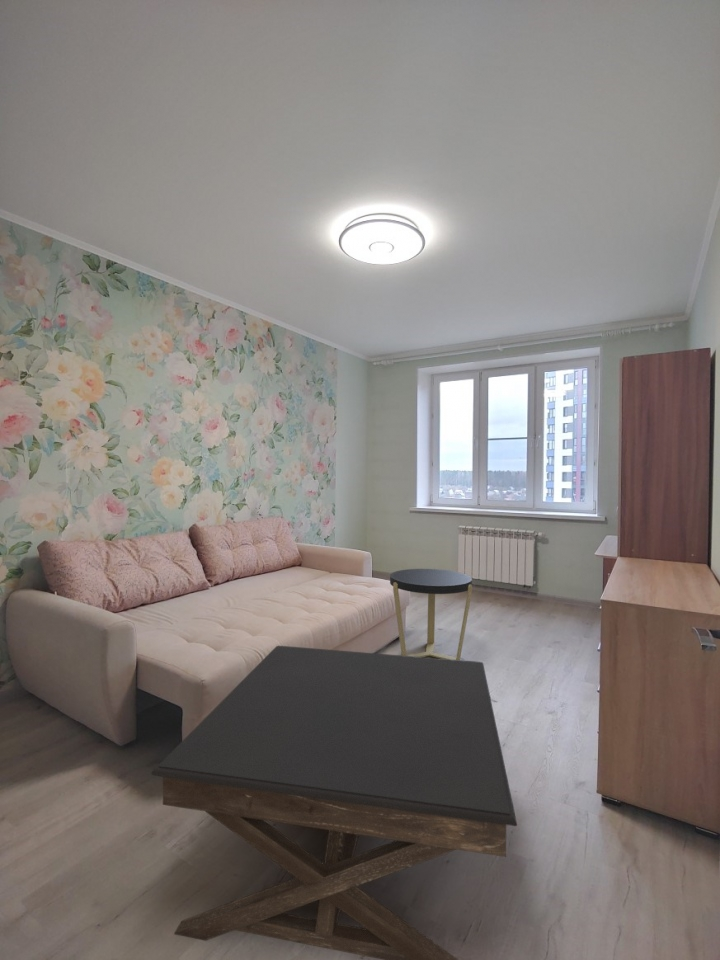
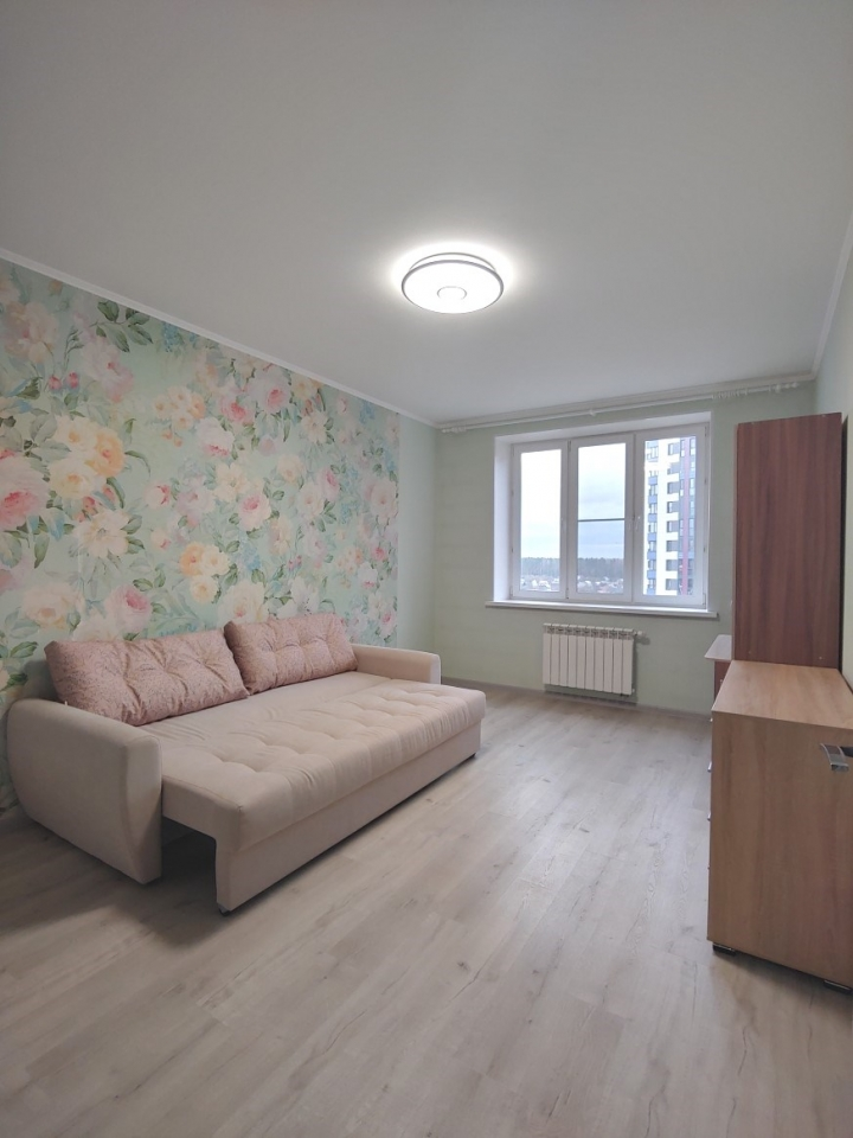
- coffee table [150,645,518,960]
- side table [389,568,473,660]
